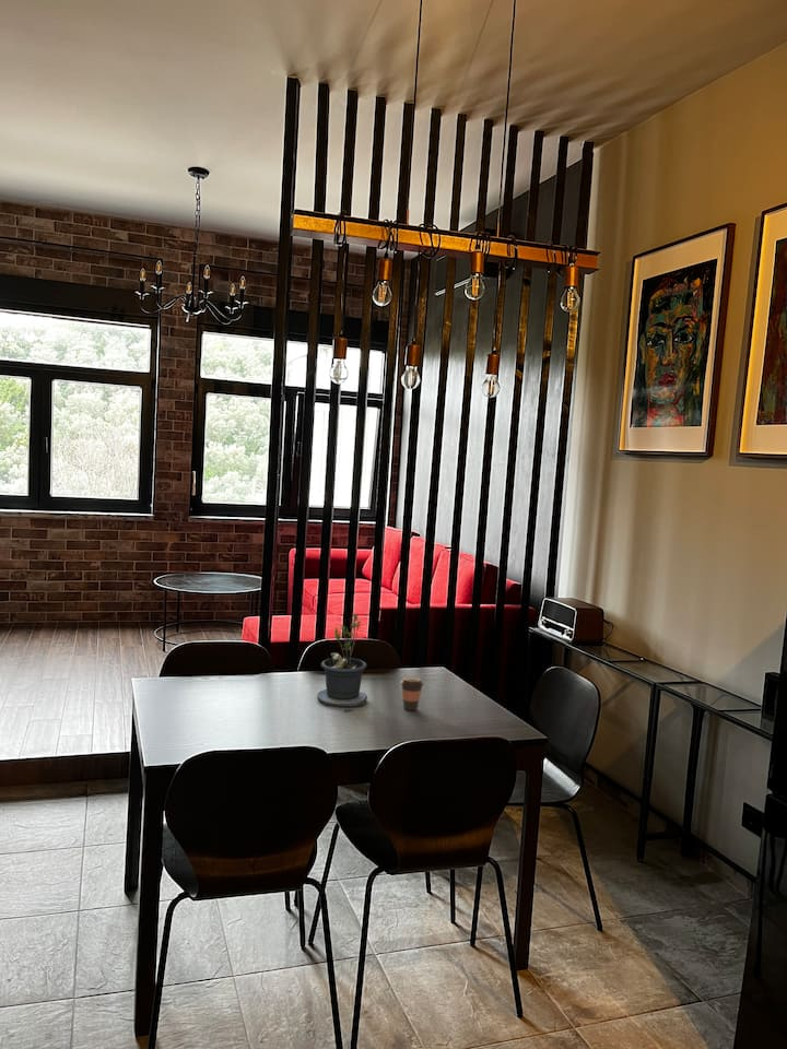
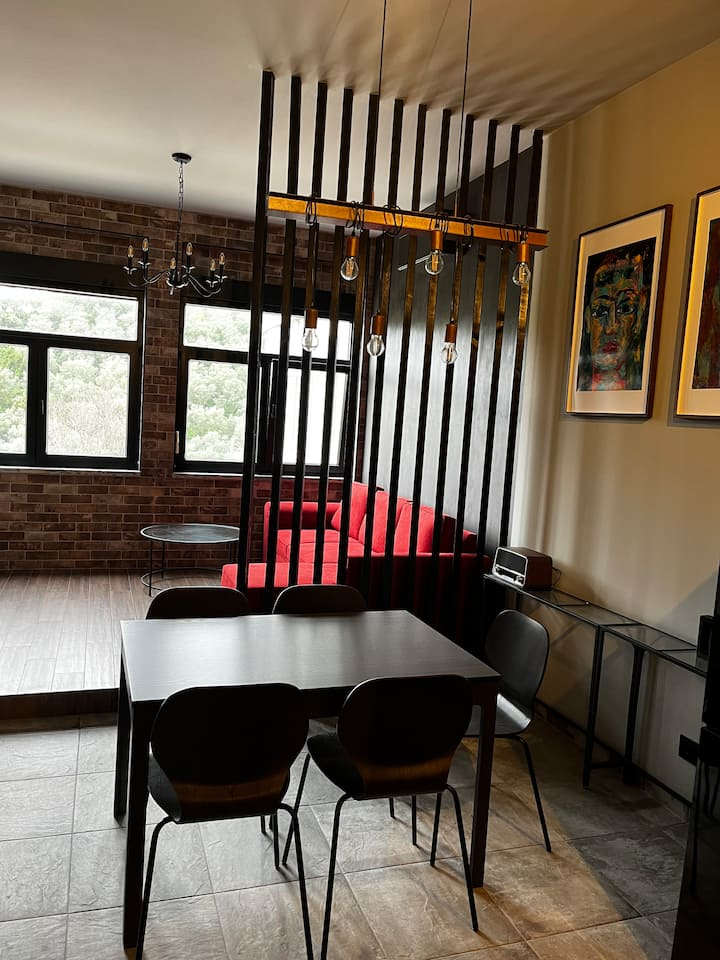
- coffee cup [399,675,425,711]
- potted plant [316,613,368,714]
